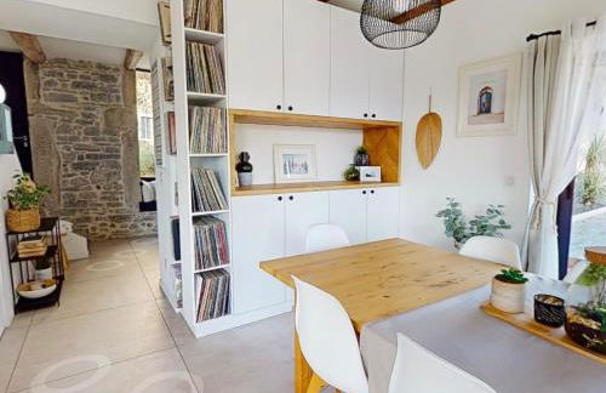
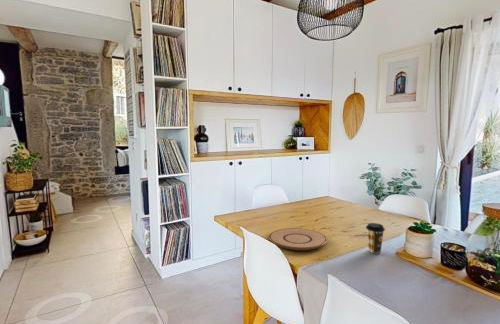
+ coffee cup [365,222,386,254]
+ plate [268,227,328,251]
